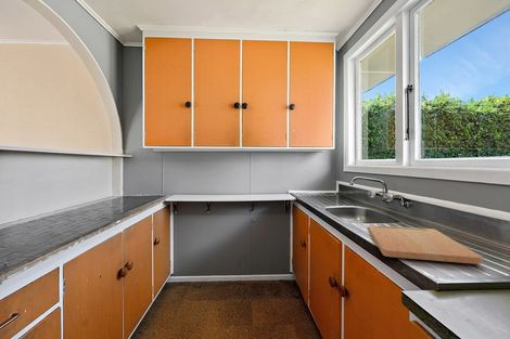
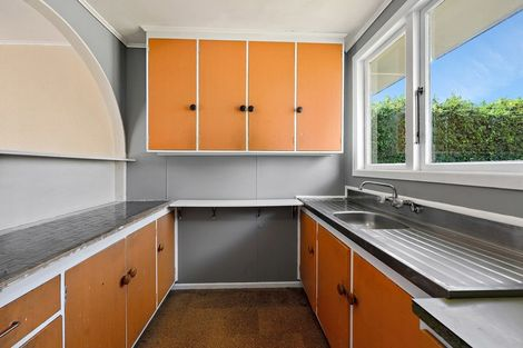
- cutting board [367,224,483,265]
